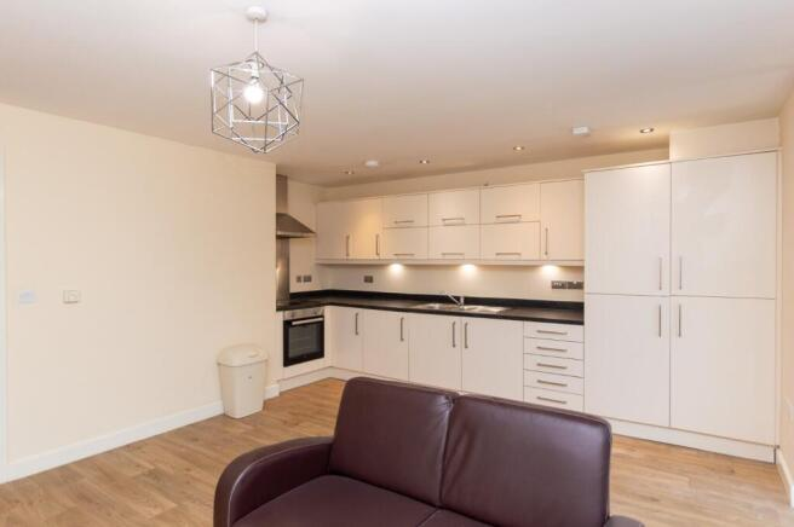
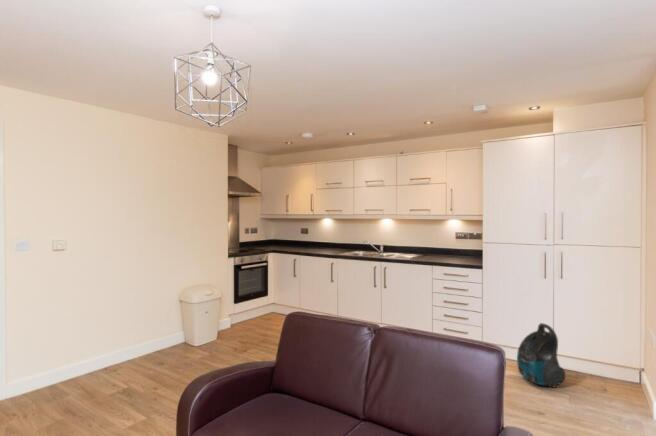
+ vacuum cleaner [516,322,567,389]
